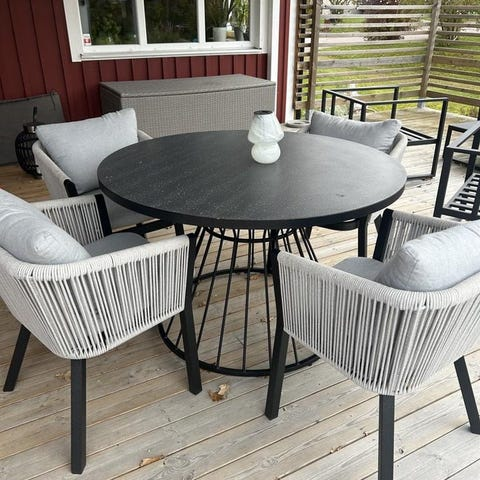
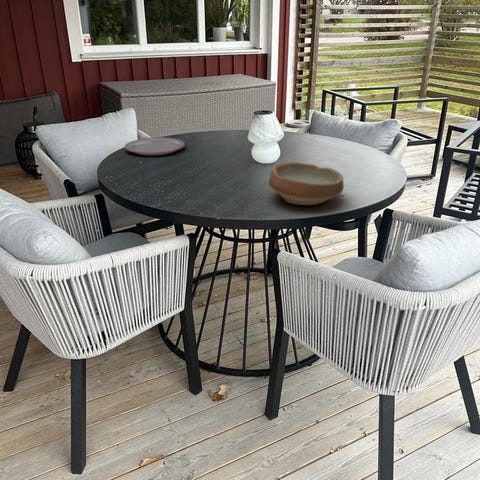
+ bowl [268,161,345,206]
+ plate [124,136,186,156]
